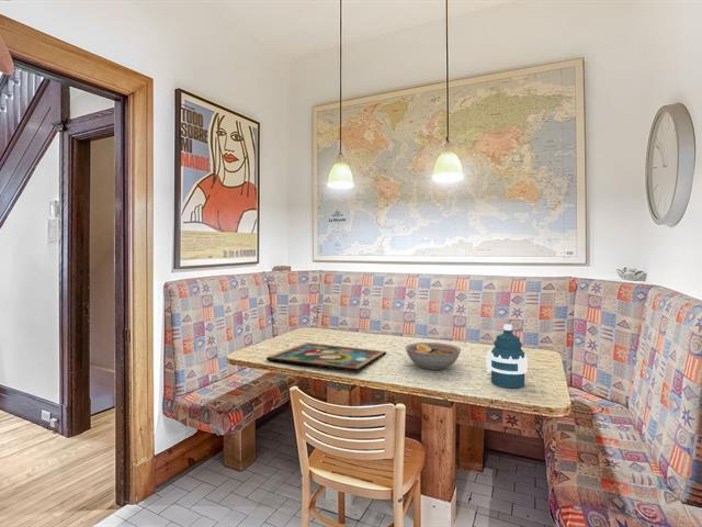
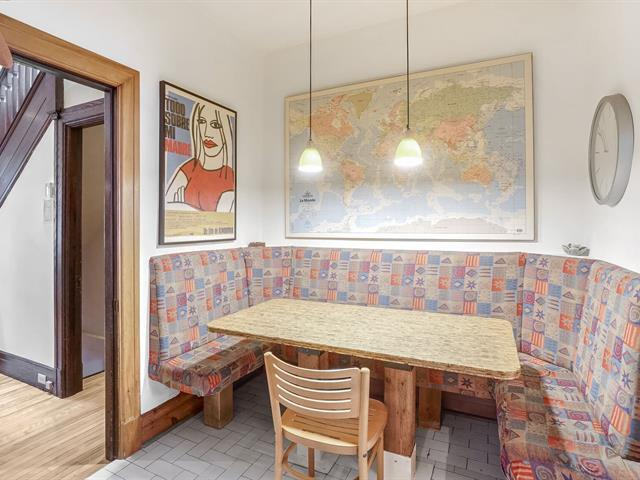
- water bottle [486,324,529,389]
- bowl [405,341,462,371]
- framed painting [265,341,387,373]
